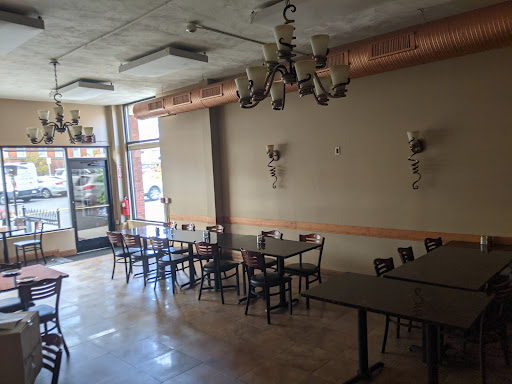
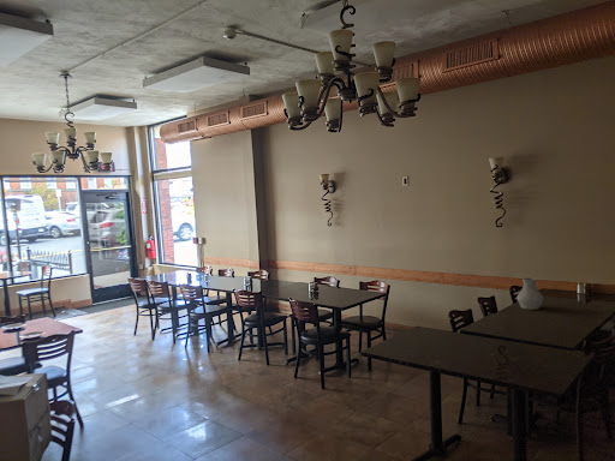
+ vase [515,277,544,311]
